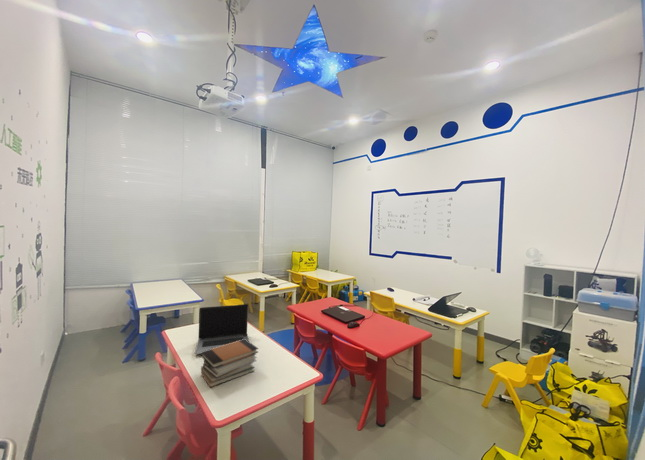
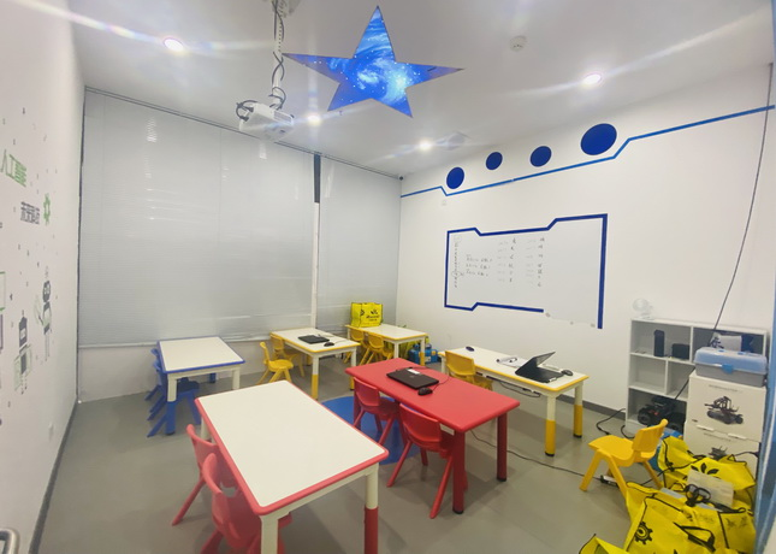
- laptop computer [194,303,250,355]
- book stack [200,339,259,388]
